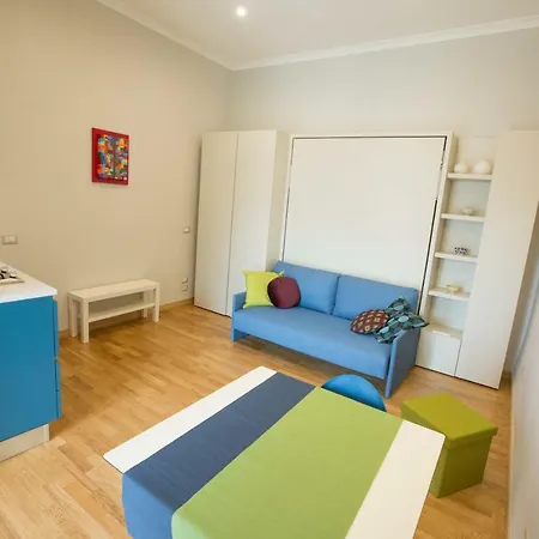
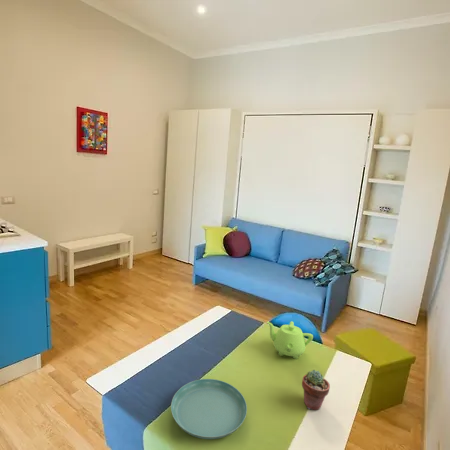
+ saucer [170,378,248,440]
+ potted succulent [301,369,331,411]
+ teapot [266,320,314,360]
